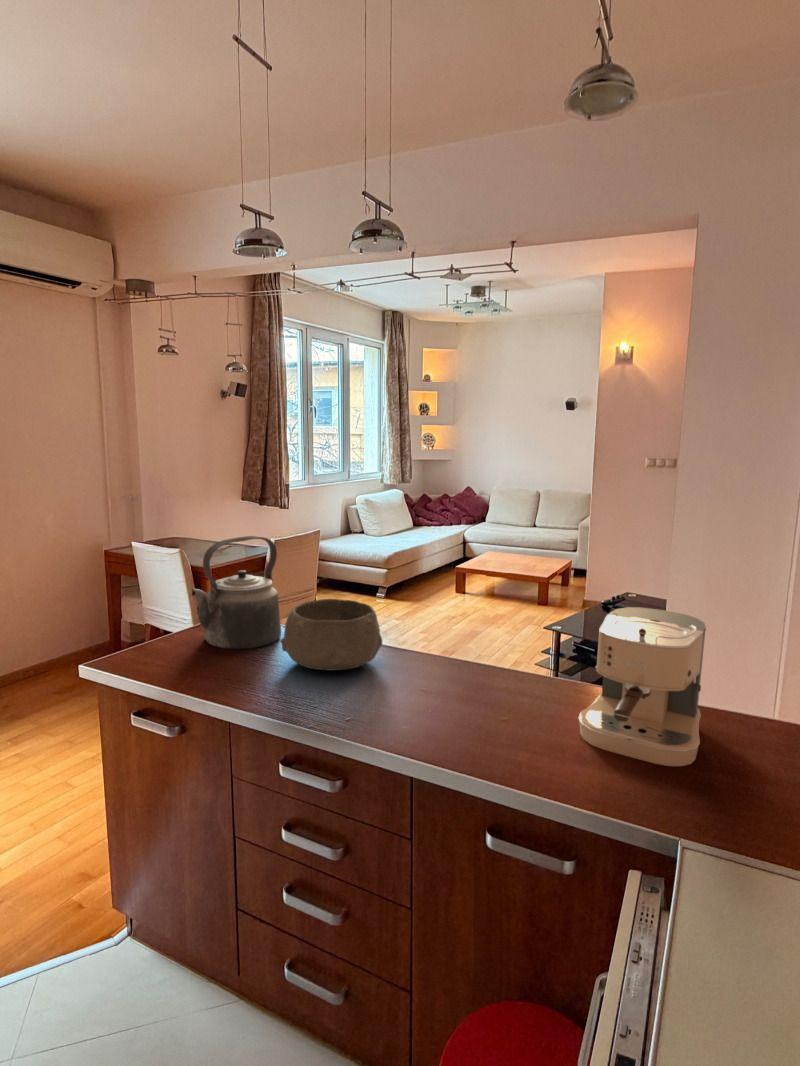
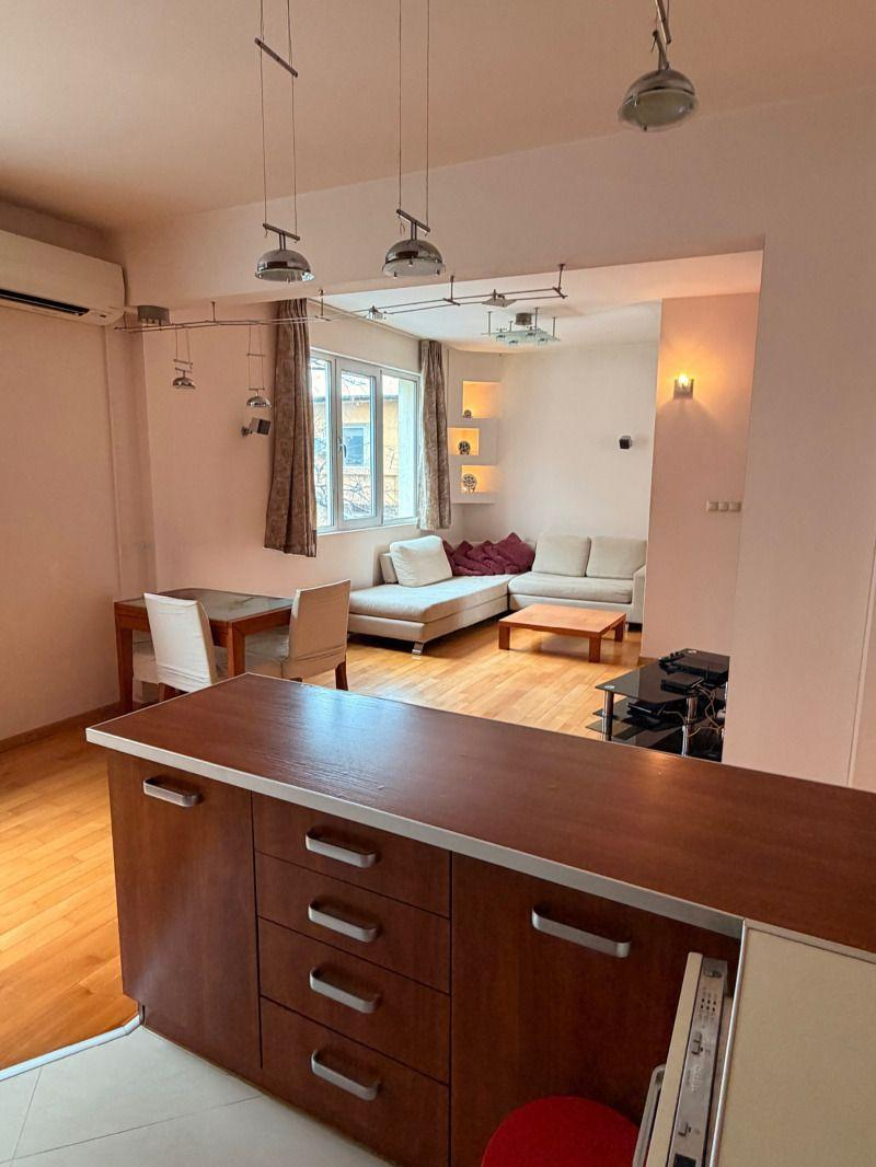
- bowl [280,598,383,671]
- coffee maker [577,606,707,767]
- kettle [190,535,282,650]
